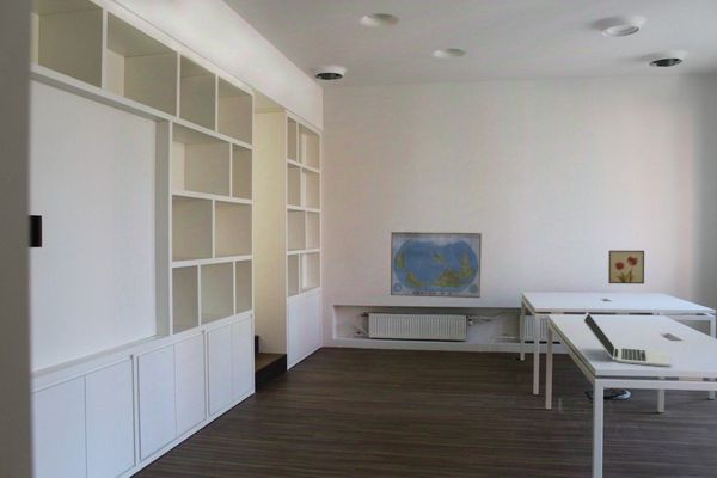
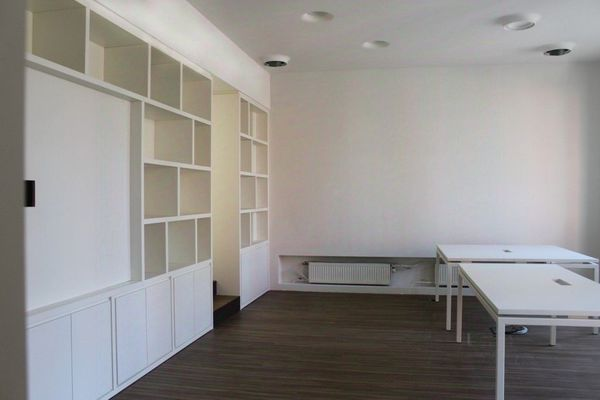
- wall art [607,250,645,284]
- world map [390,231,483,299]
- laptop [582,311,672,368]
